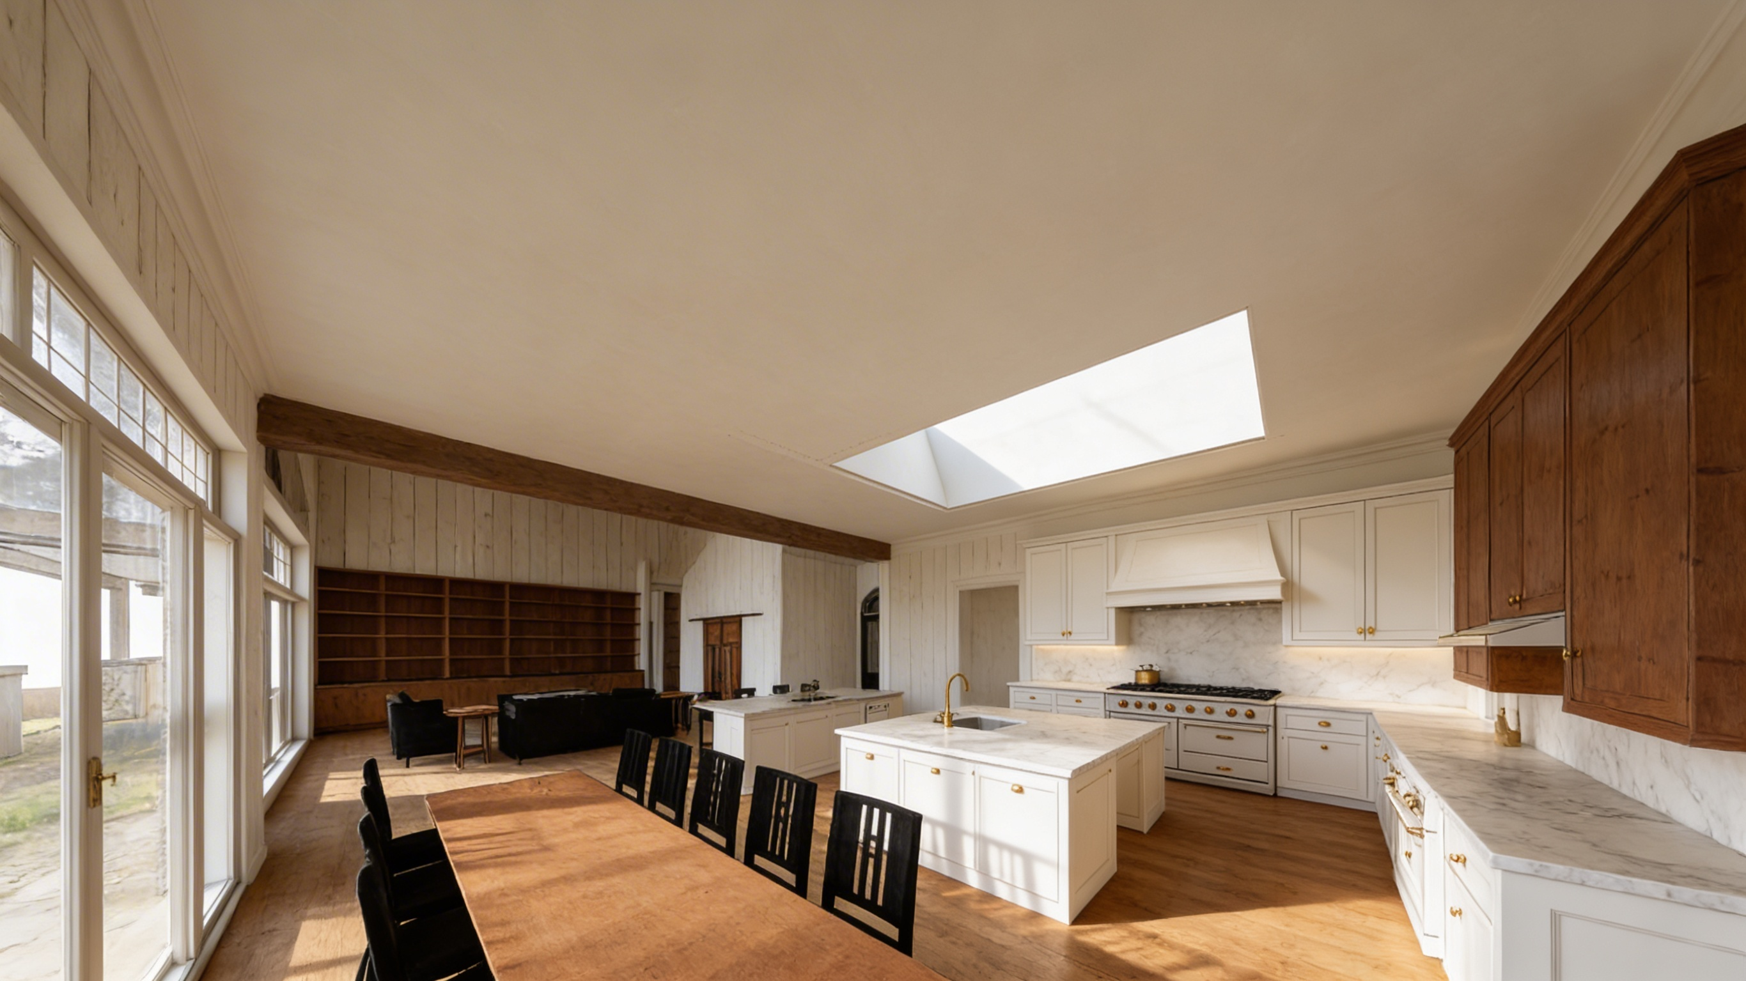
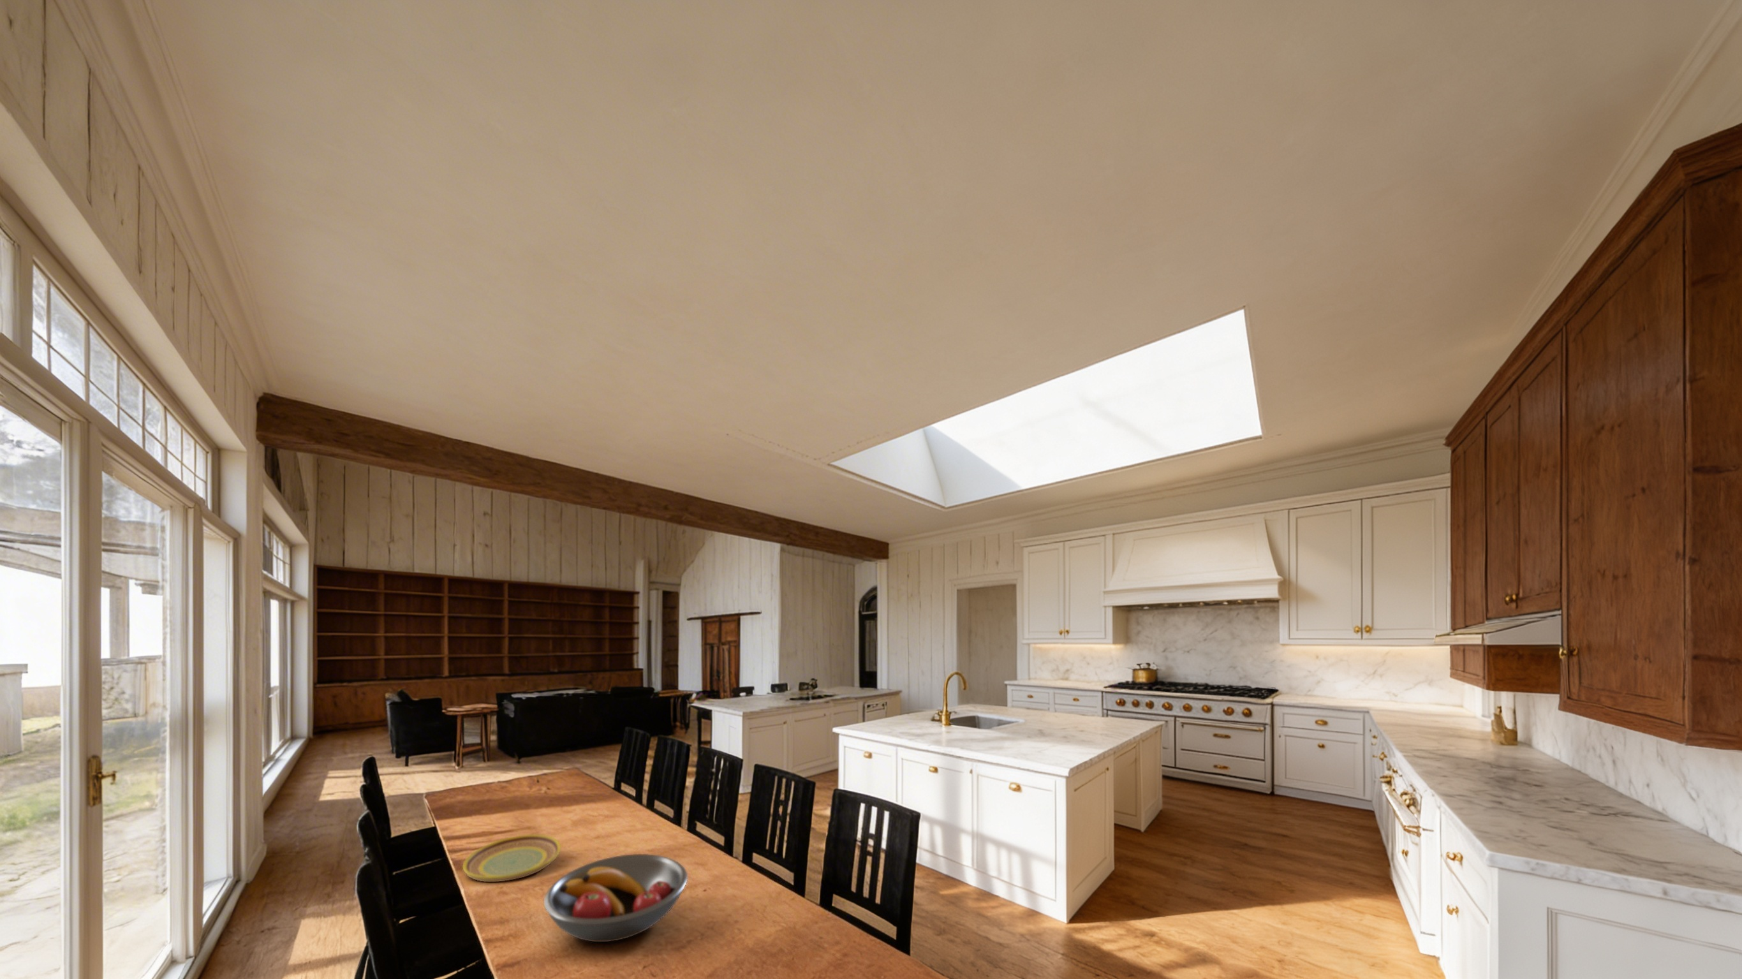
+ fruit bowl [543,853,688,943]
+ plate [463,834,561,883]
